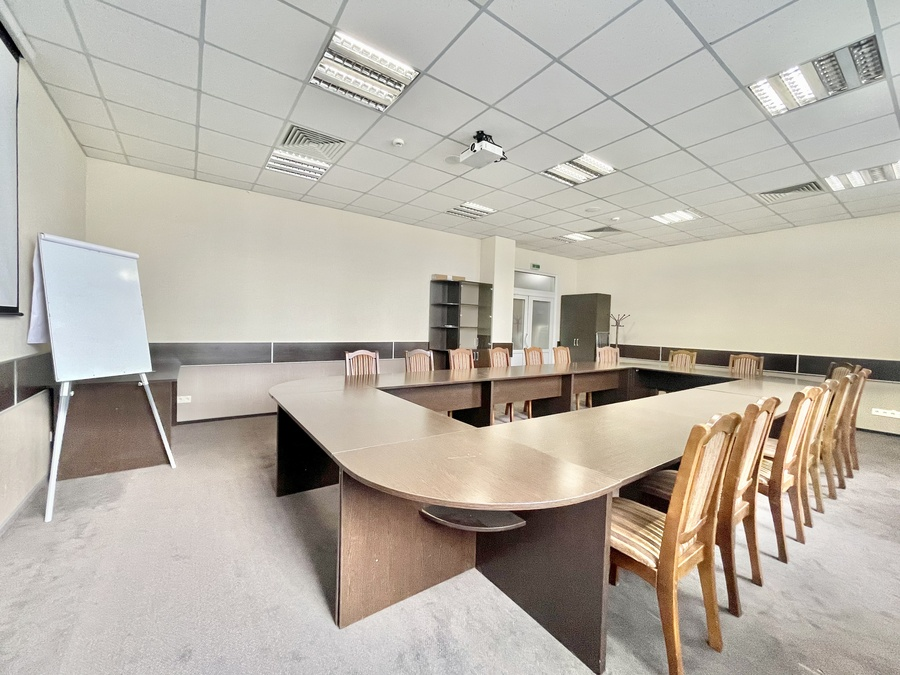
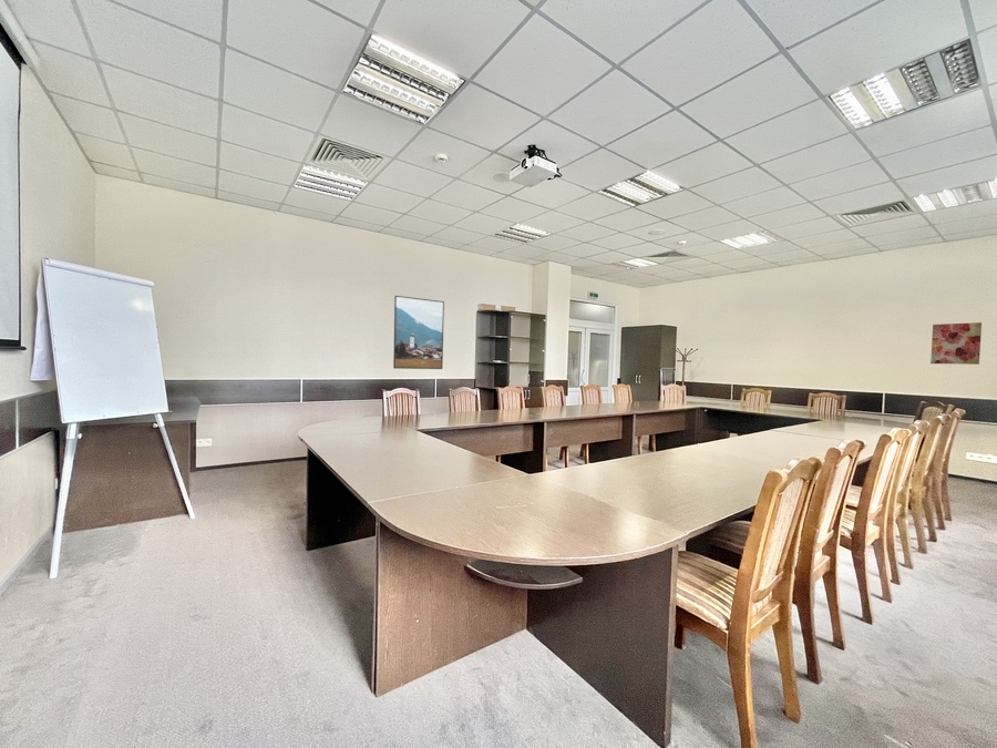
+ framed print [392,295,445,370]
+ wall art [929,321,983,366]
